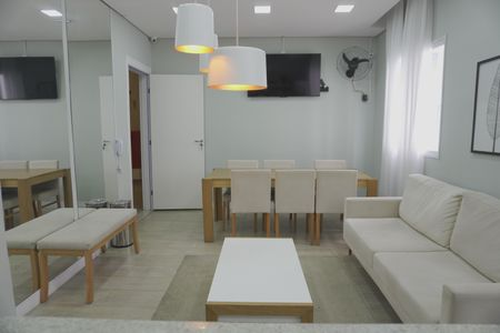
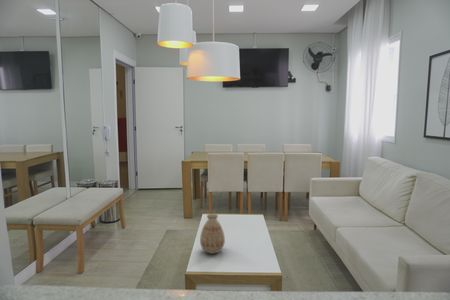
+ vase [199,213,226,255]
